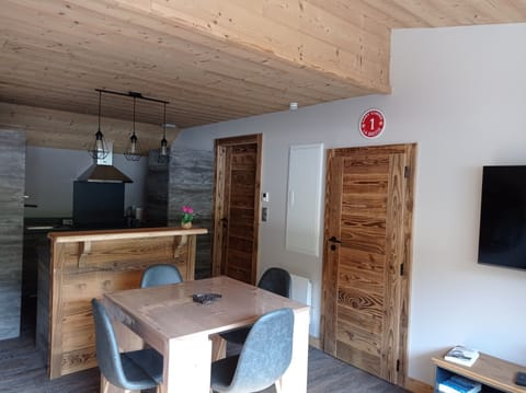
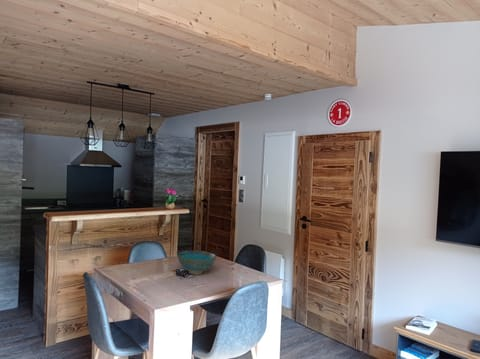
+ bowl [176,250,218,276]
